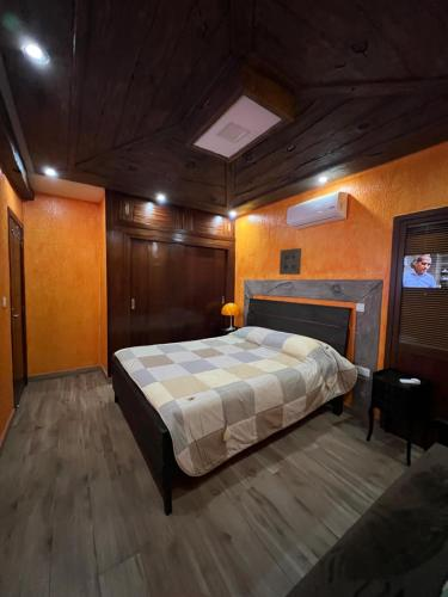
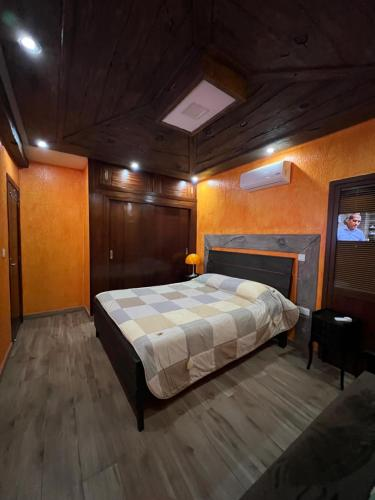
- wall art [278,247,302,276]
